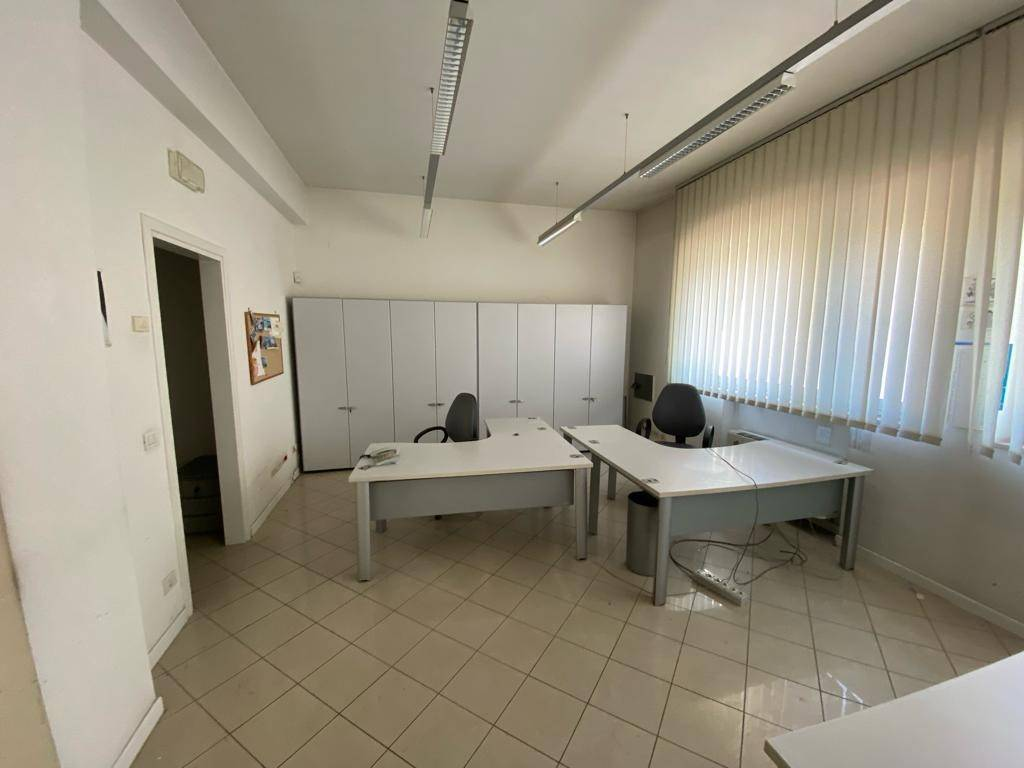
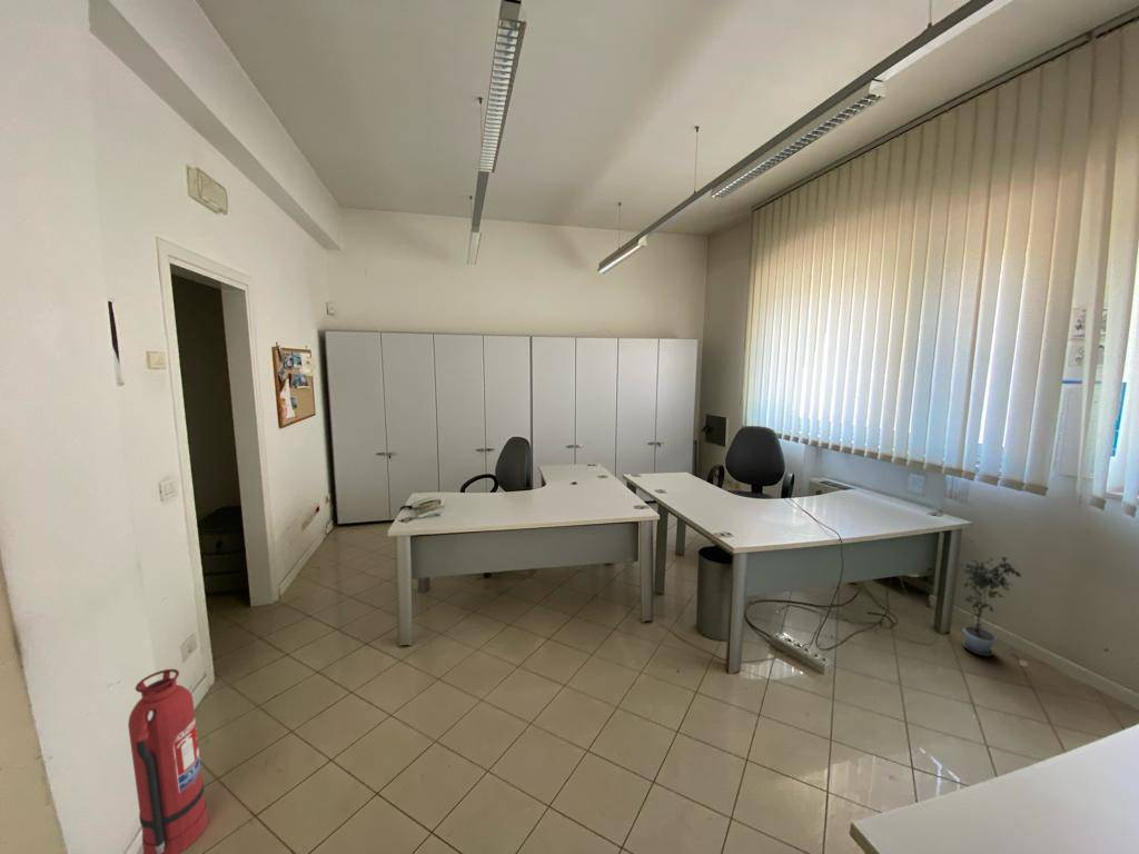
+ fire extinguisher [127,668,209,854]
+ potted plant [958,556,1022,657]
